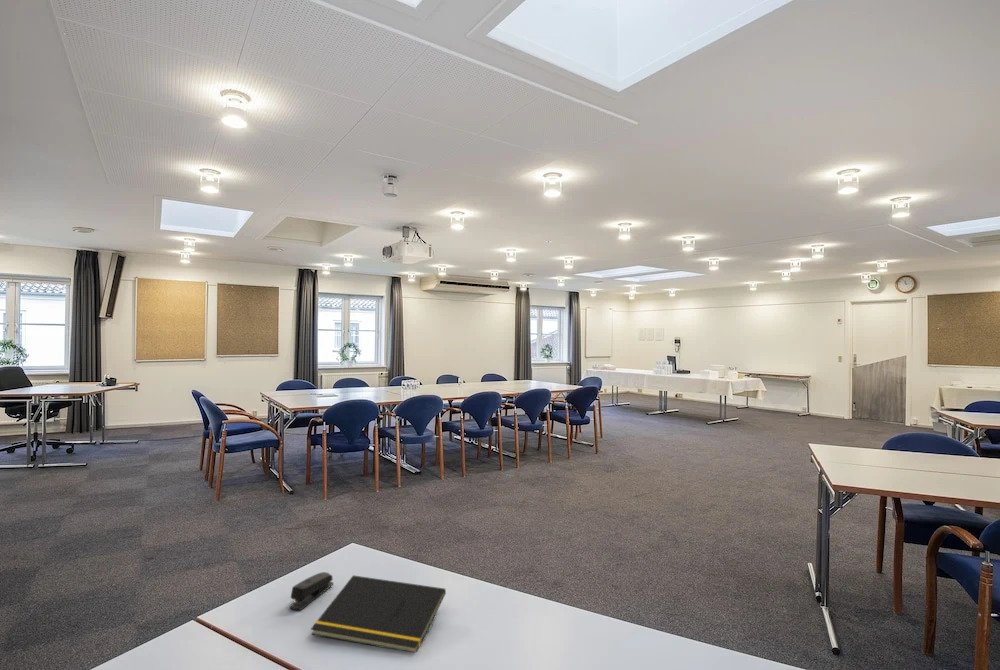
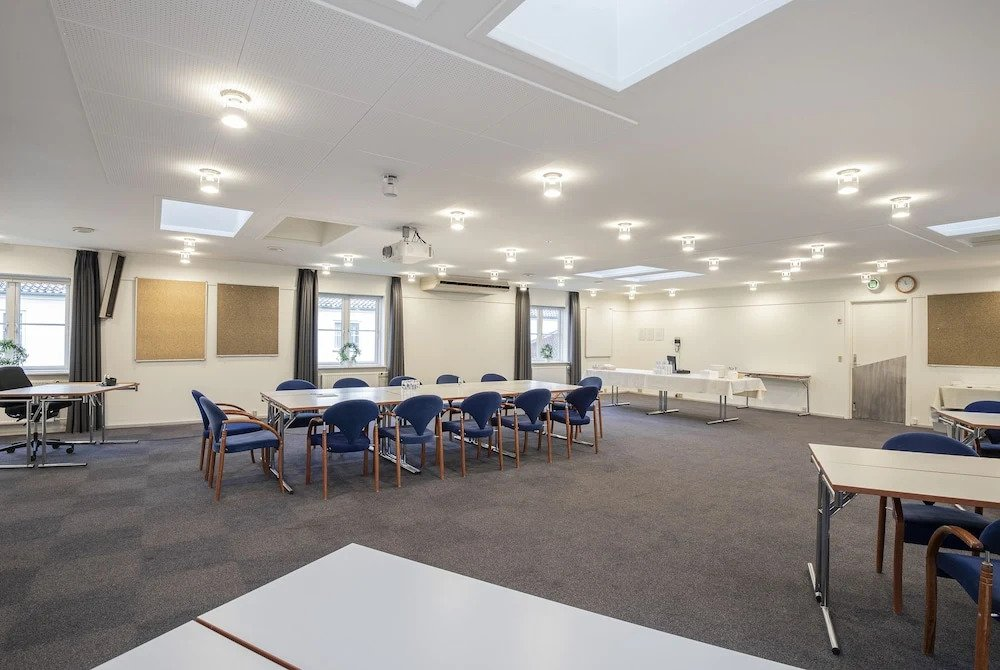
- stapler [288,571,334,611]
- notepad [310,574,447,653]
